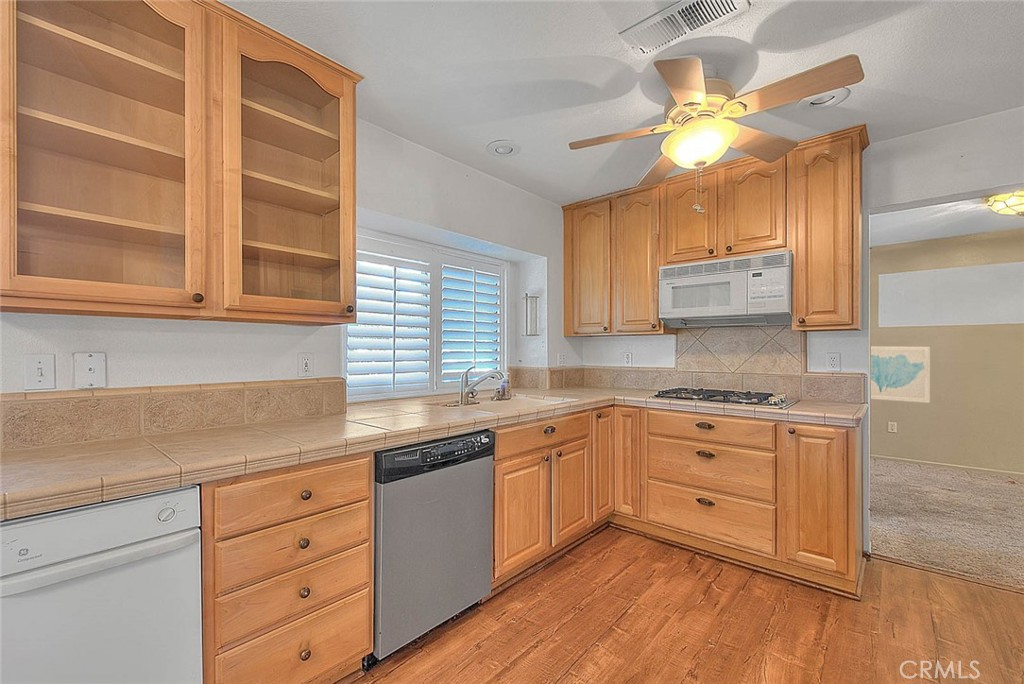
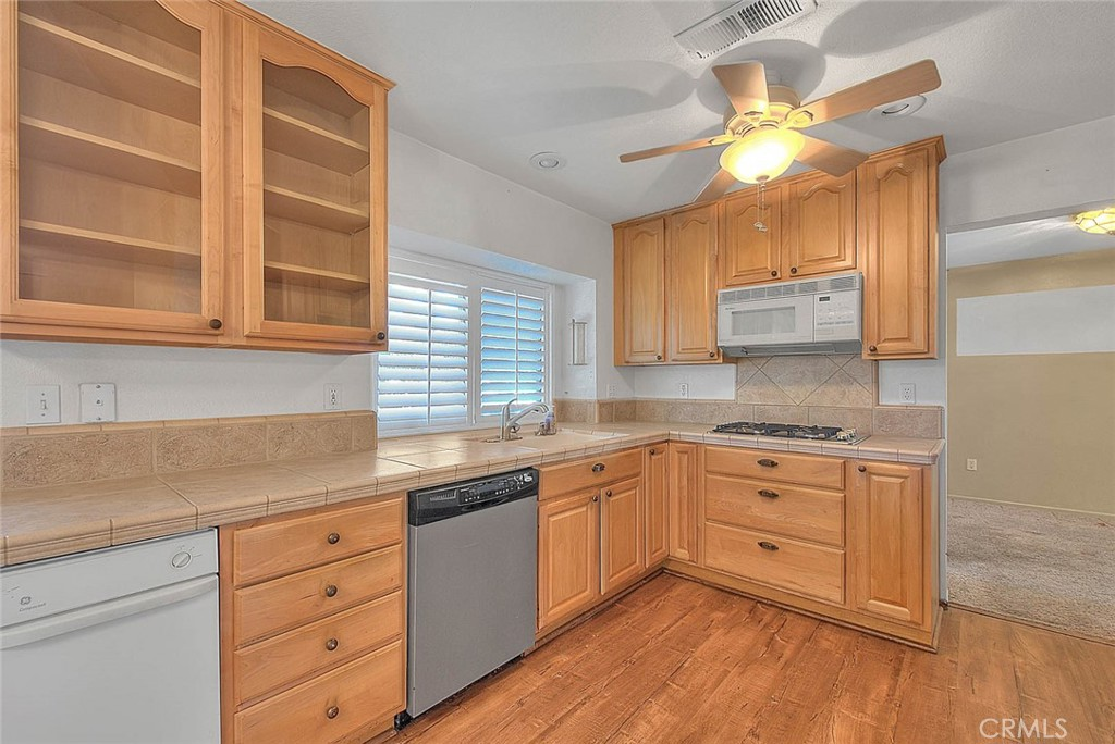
- wall art [870,345,931,404]
